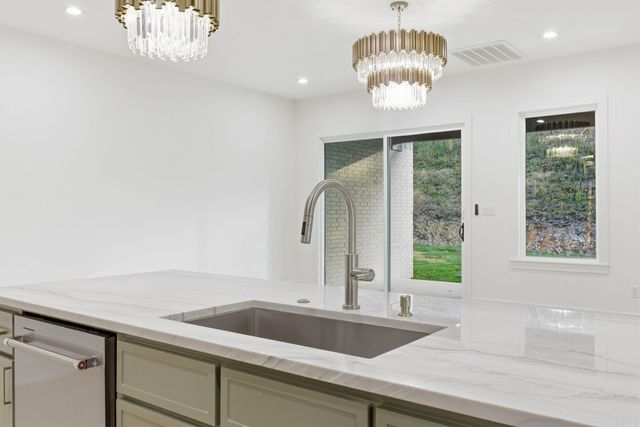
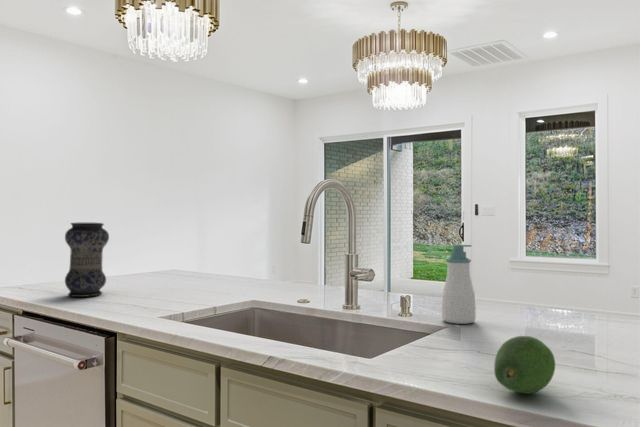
+ fruit [493,335,556,395]
+ vase [64,222,110,298]
+ soap bottle [441,244,477,325]
